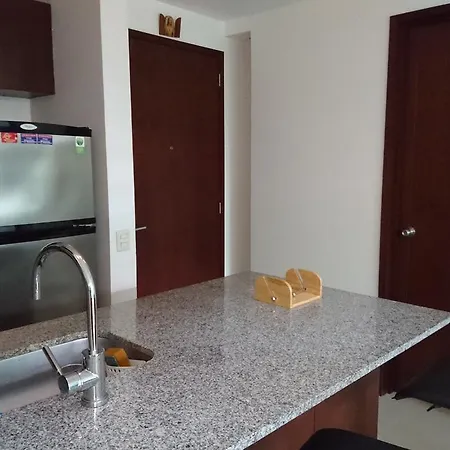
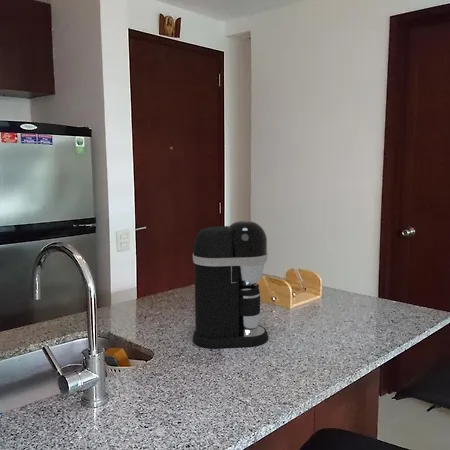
+ coffee maker [192,220,269,349]
